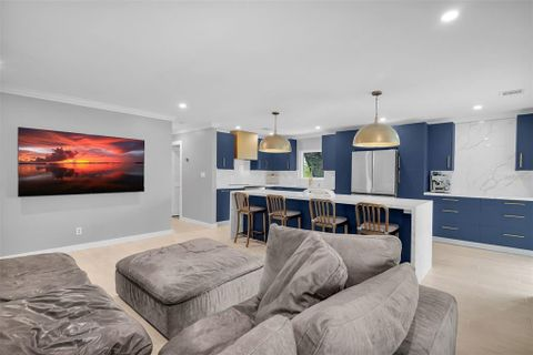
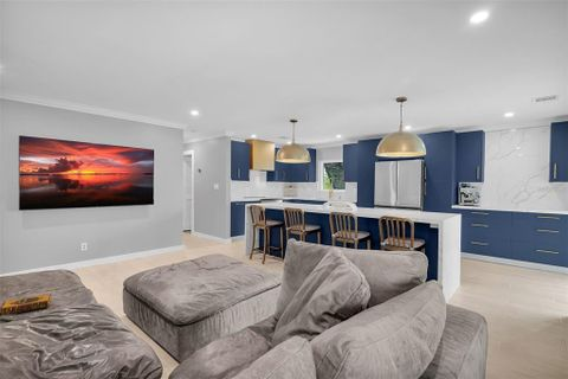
+ hardback book [0,293,52,317]
